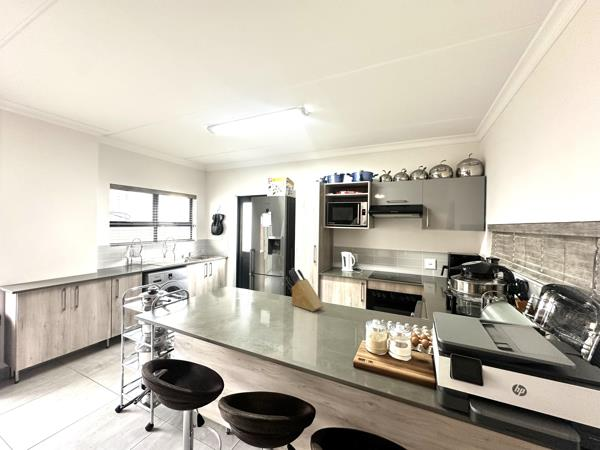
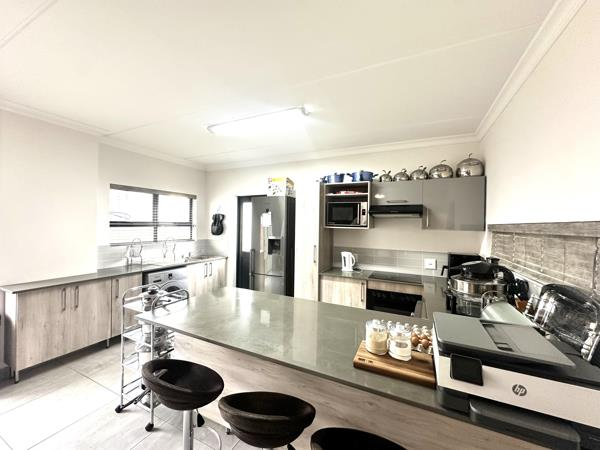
- knife block [285,267,325,312]
